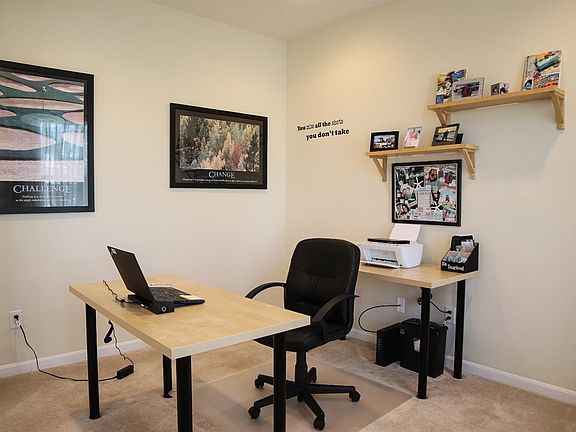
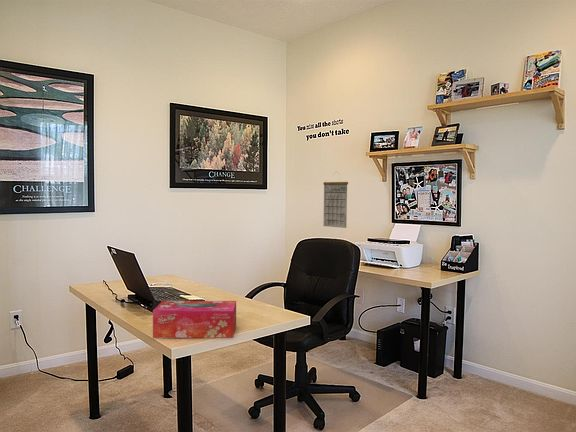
+ calendar [322,171,349,229]
+ tissue box [152,300,237,339]
